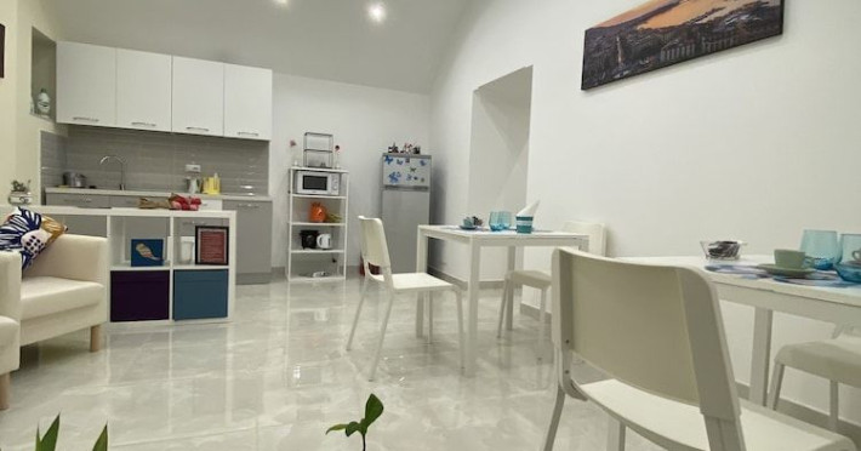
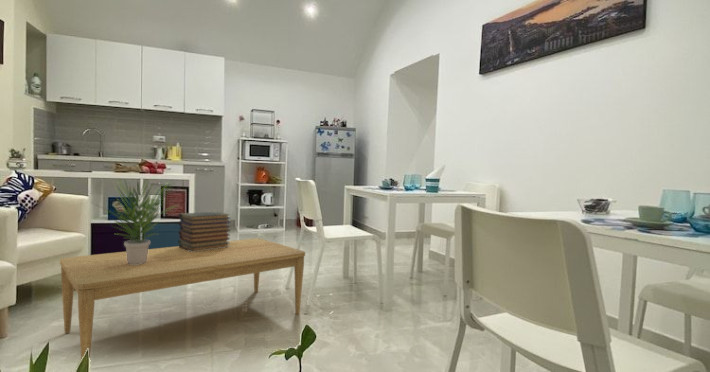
+ potted plant [87,177,178,265]
+ coffee table [59,237,306,360]
+ book stack [177,211,232,252]
